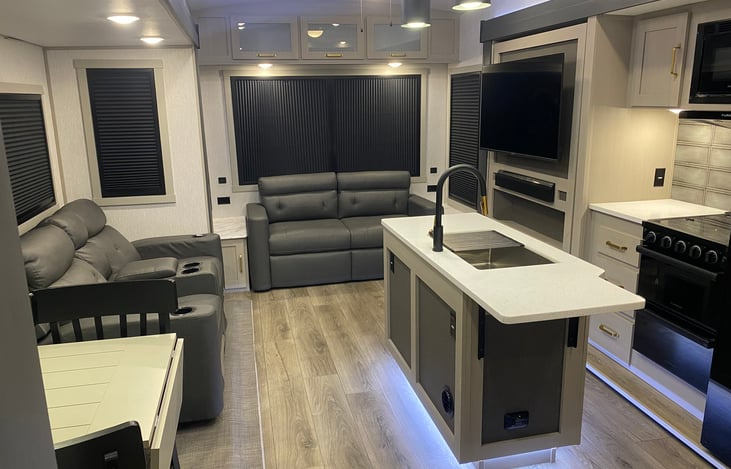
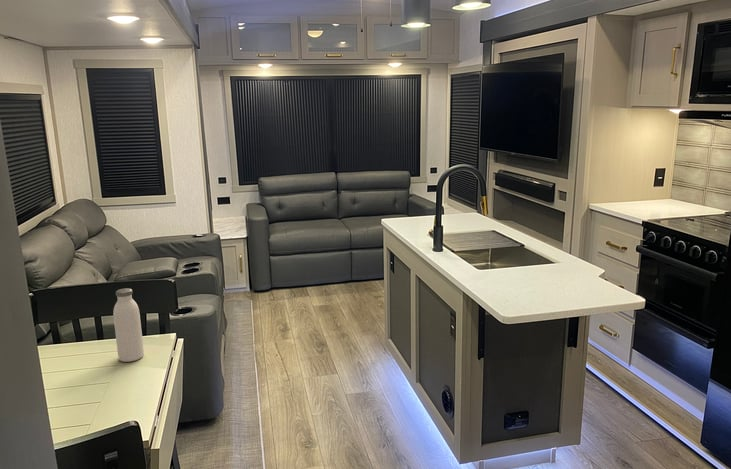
+ water bottle [112,287,145,363]
